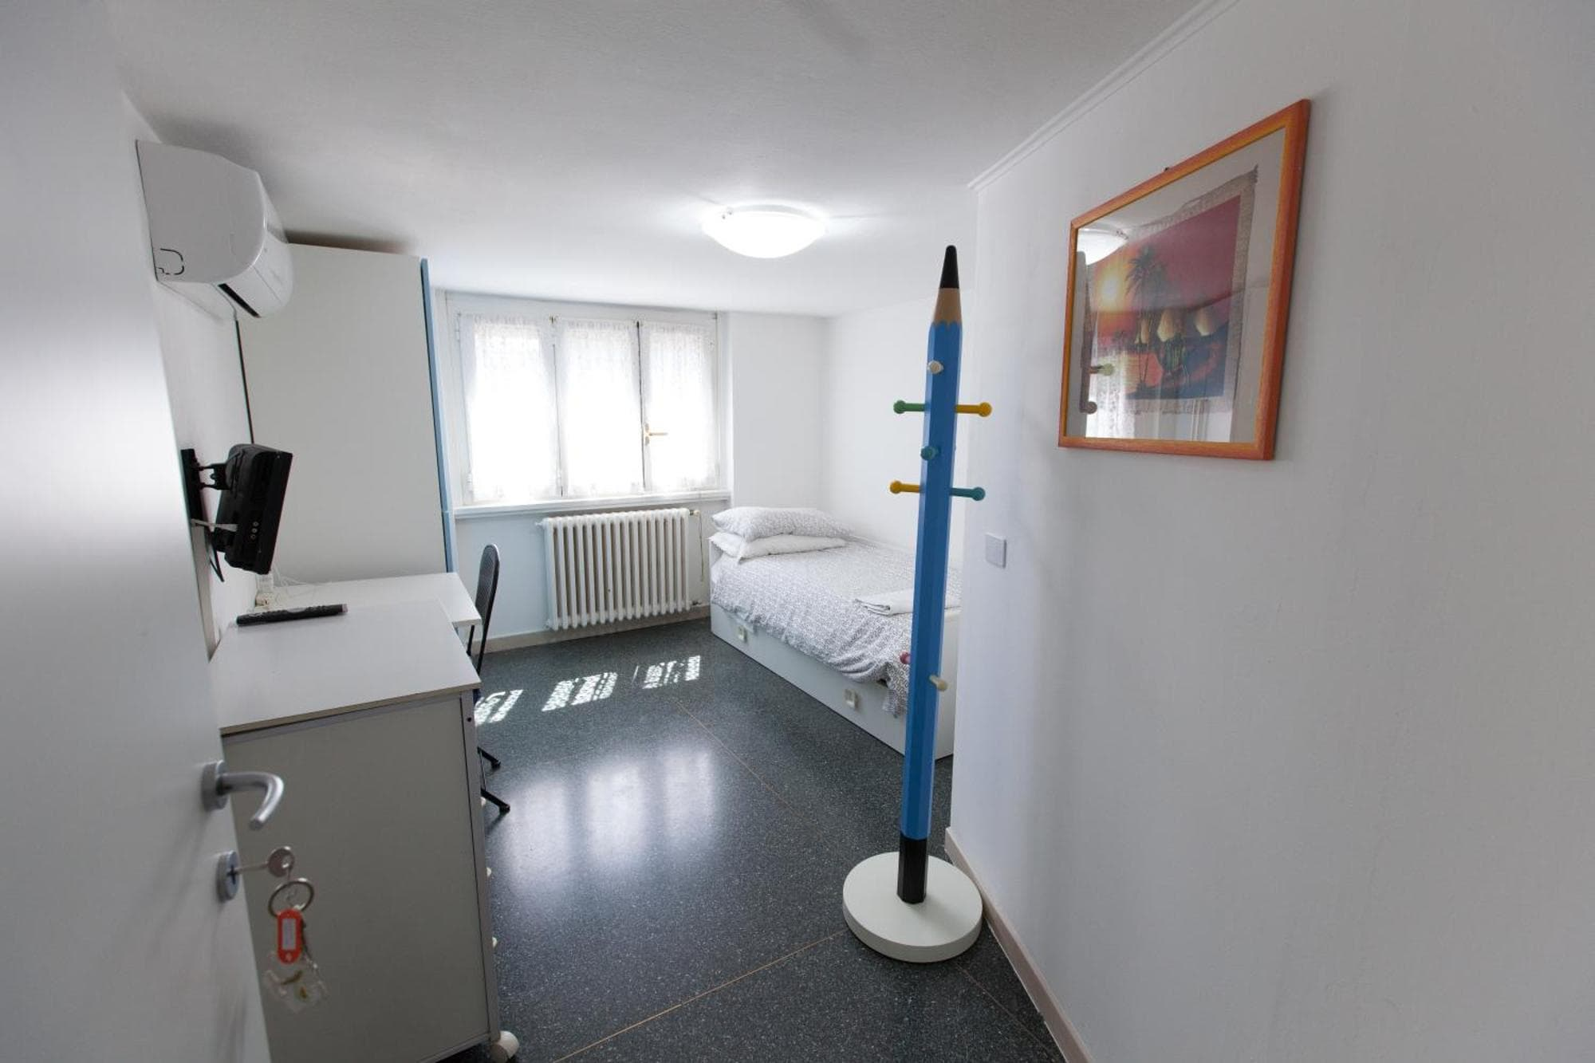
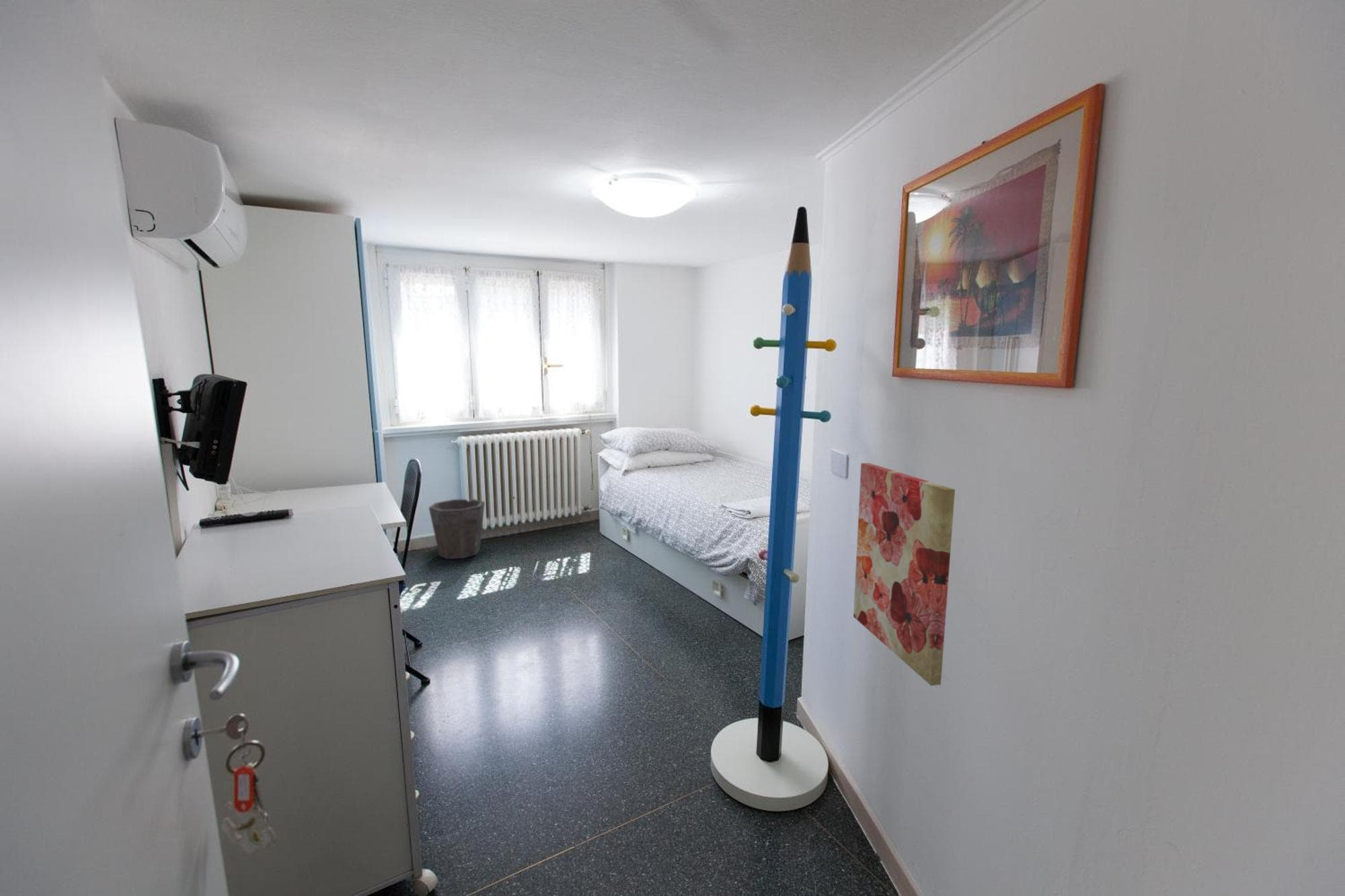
+ wall art [853,462,956,686]
+ waste bin [428,499,486,560]
